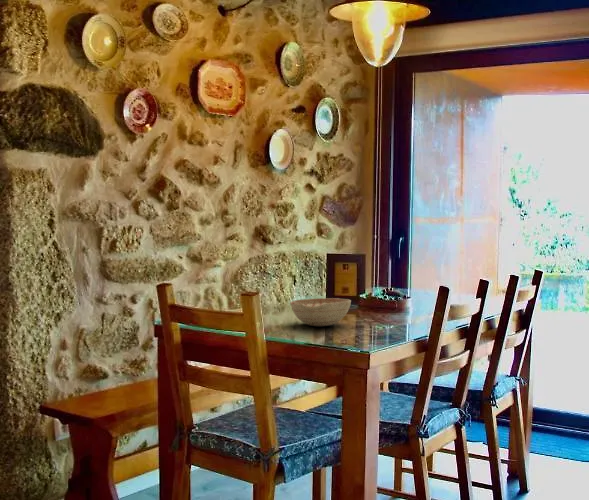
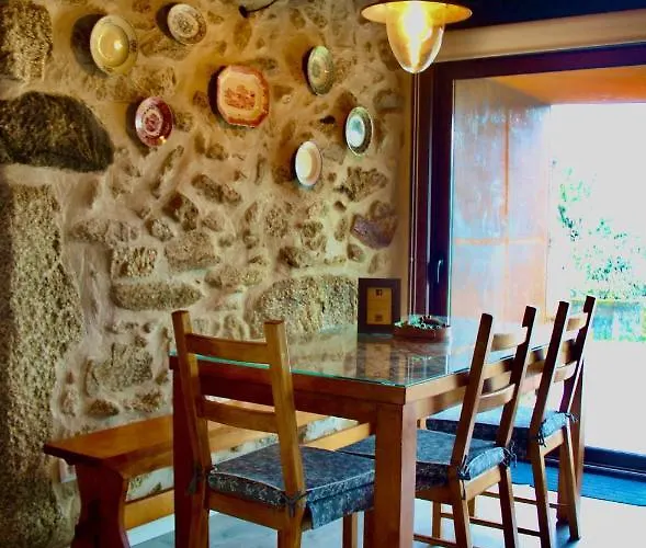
- decorative bowl [289,297,352,327]
